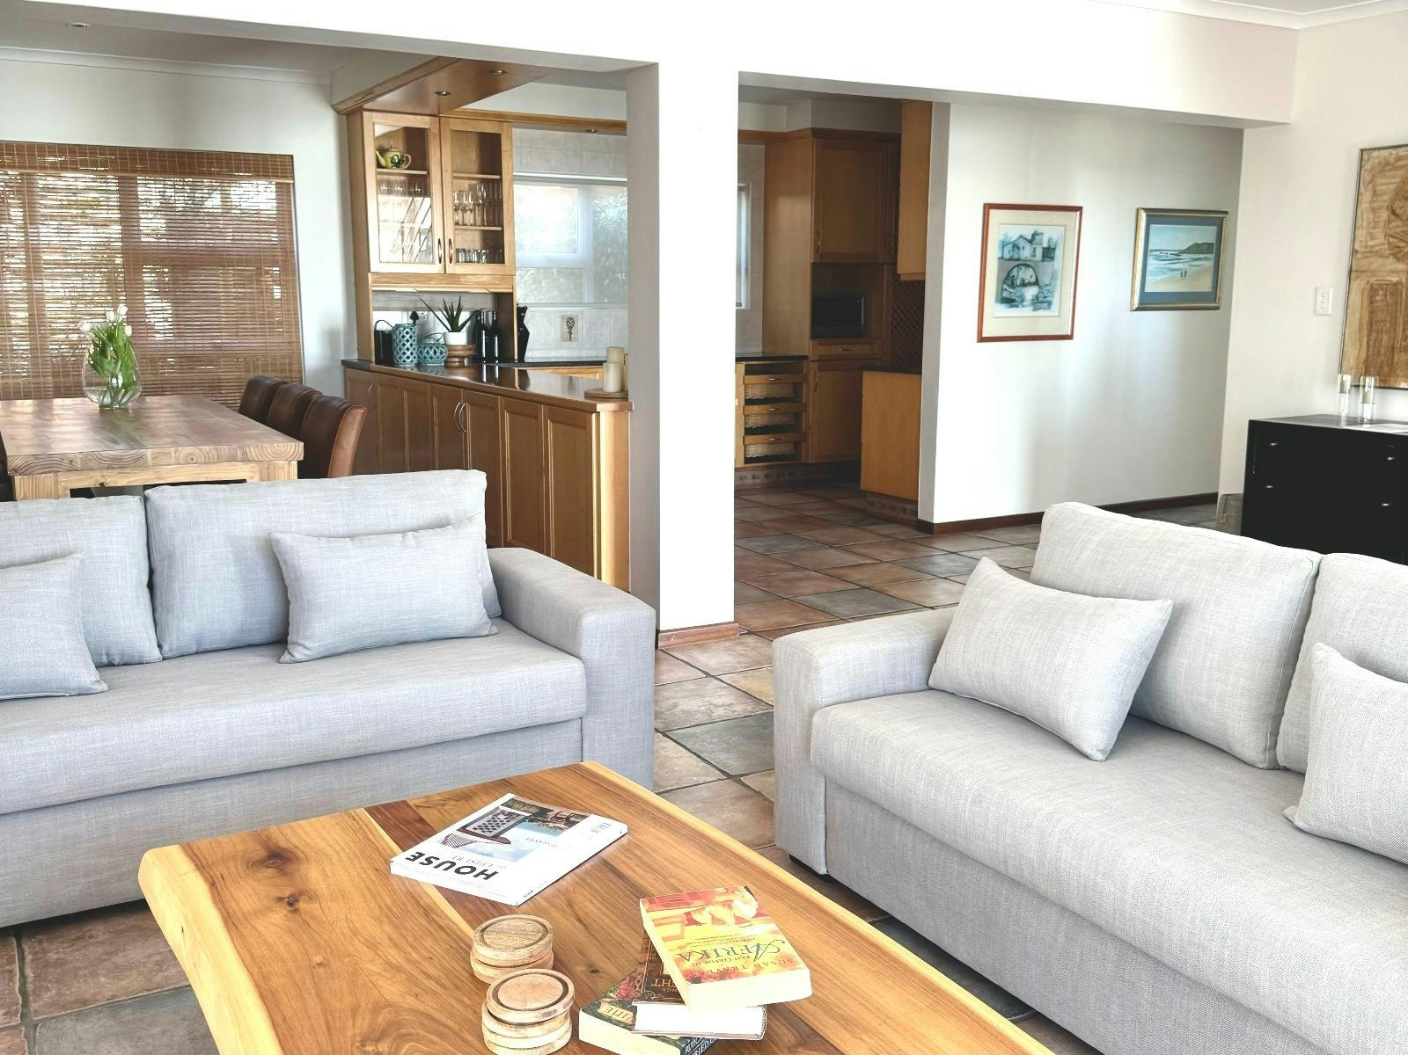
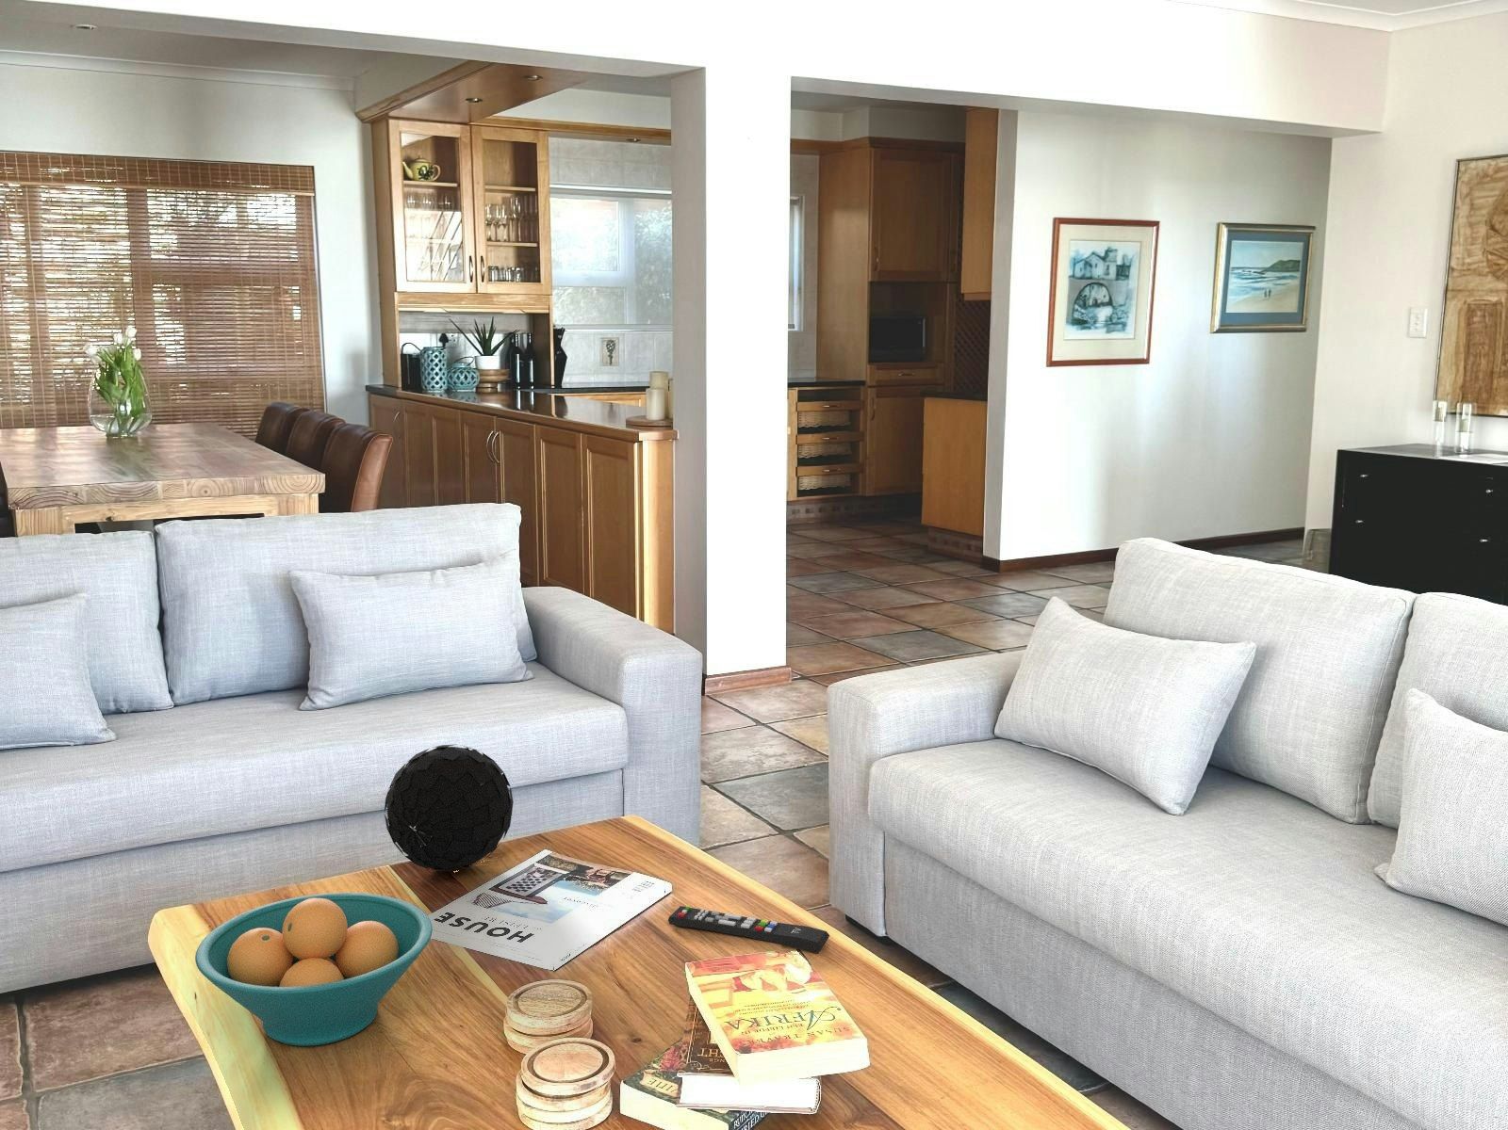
+ fruit bowl [195,891,433,1047]
+ remote control [667,904,830,954]
+ decorative orb [384,743,514,872]
